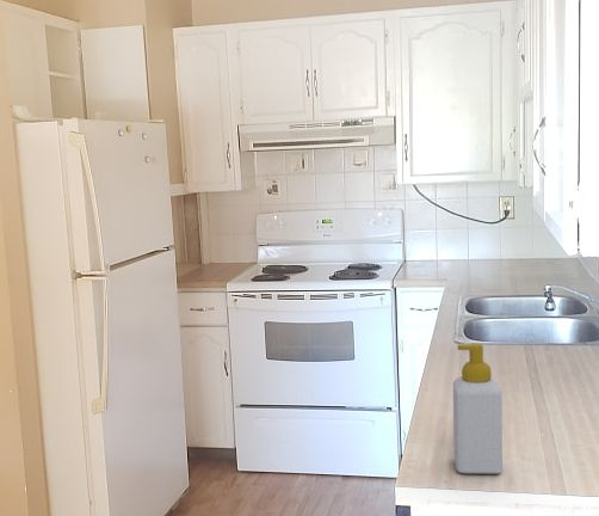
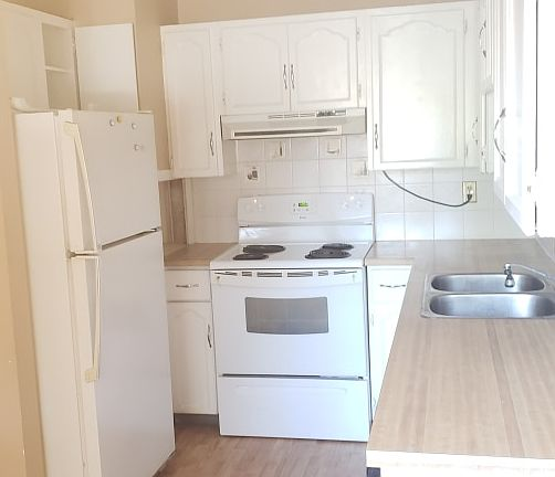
- soap bottle [452,343,504,475]
